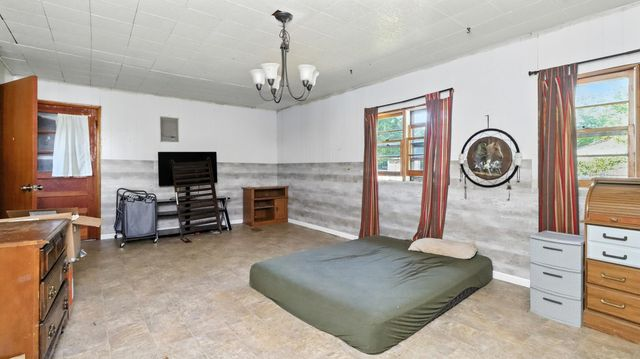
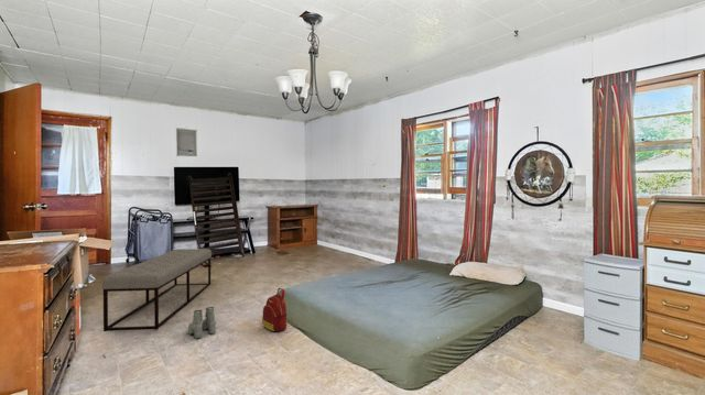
+ bench [100,248,213,332]
+ backpack [261,287,289,333]
+ boots [187,306,217,340]
